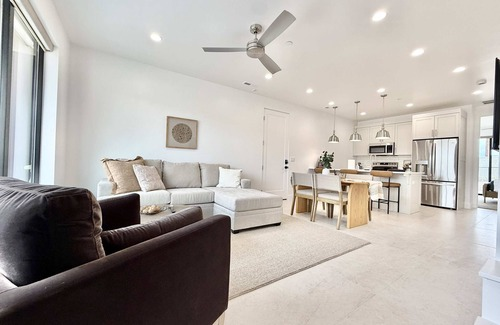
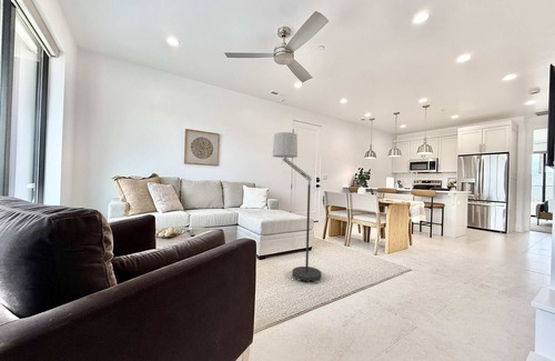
+ floor lamp [272,131,322,284]
